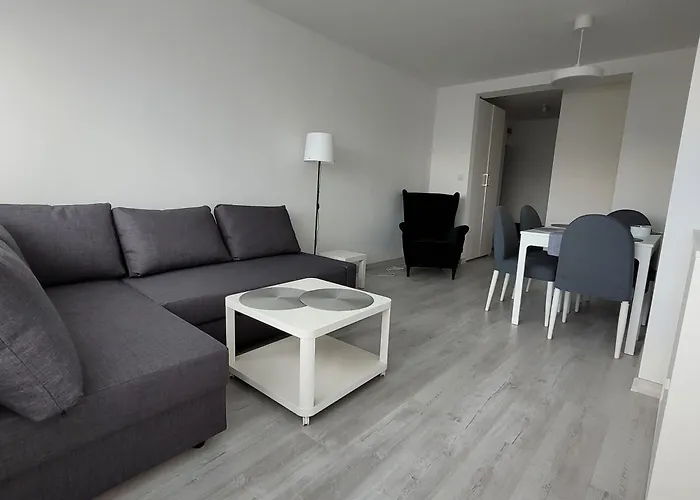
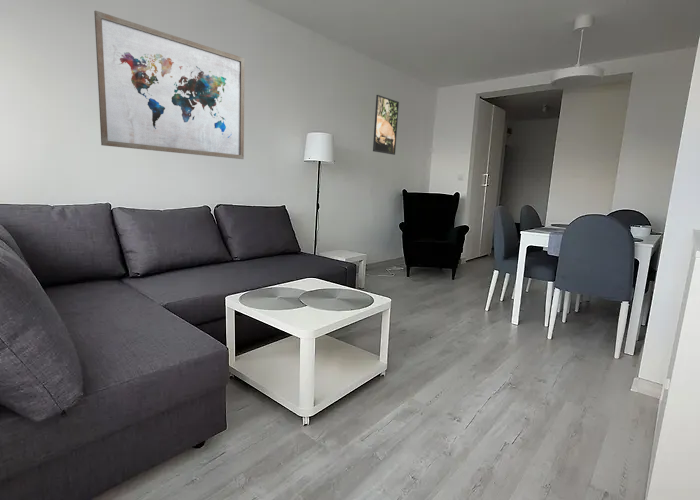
+ wall art [93,9,246,160]
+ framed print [372,94,400,156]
